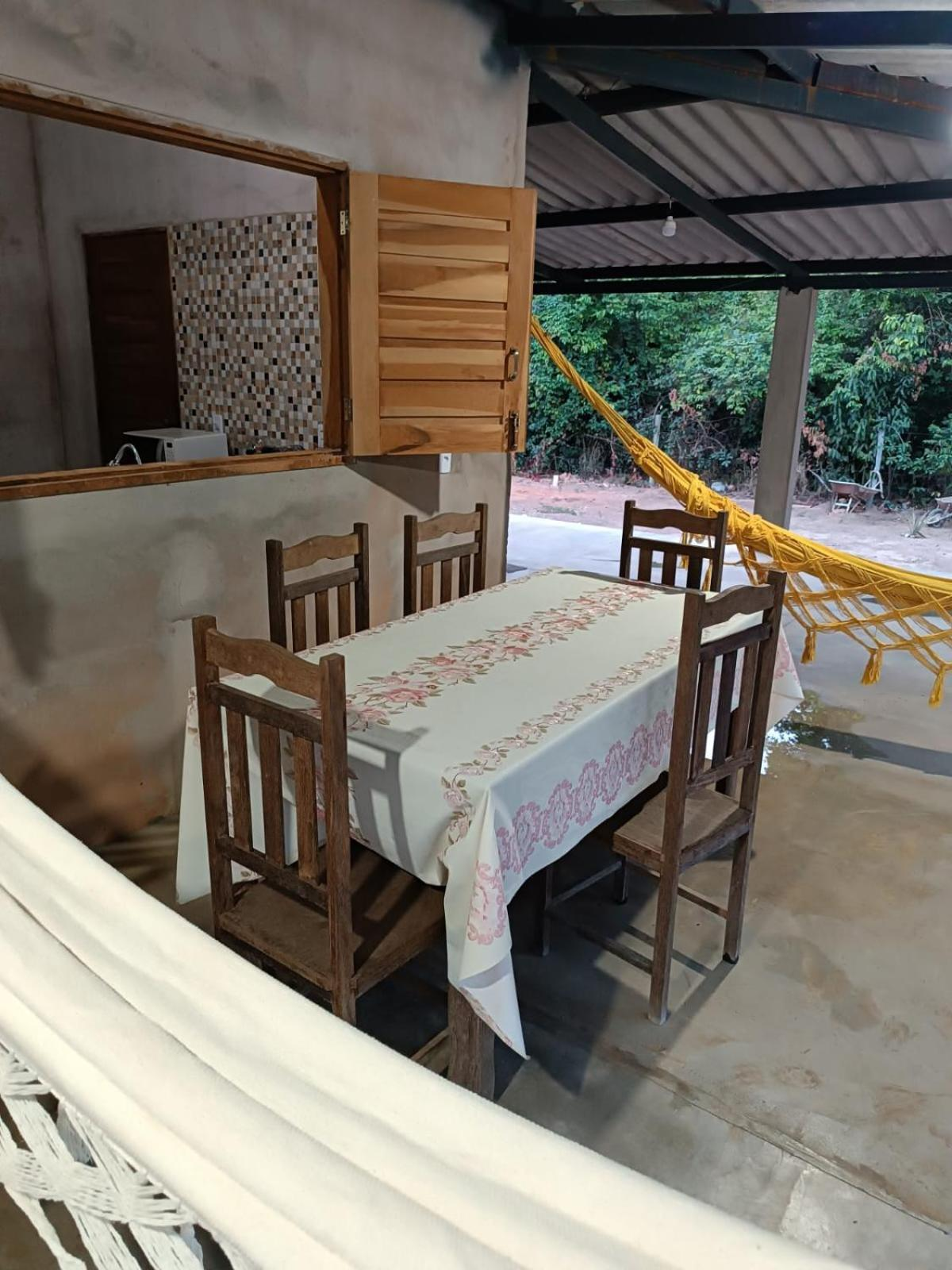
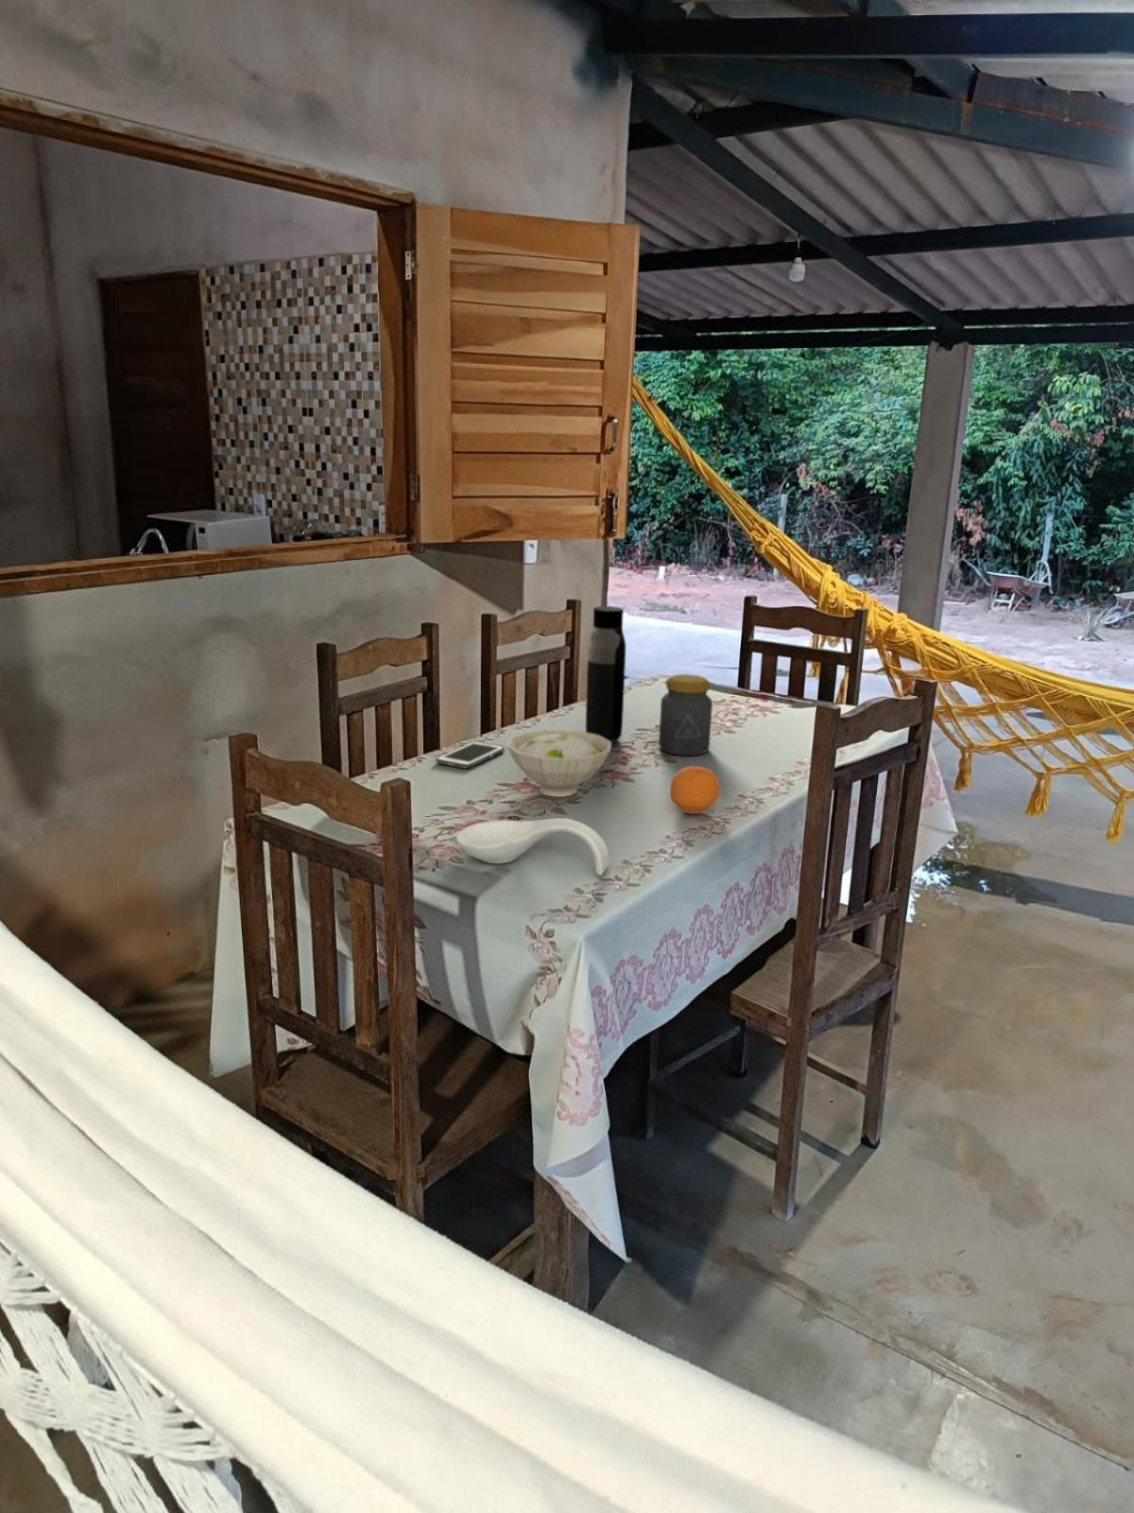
+ cell phone [436,741,505,770]
+ jar [658,673,714,756]
+ water bottle [585,605,627,745]
+ fruit [669,765,721,815]
+ spoon rest [455,817,610,877]
+ bowl [505,728,612,798]
